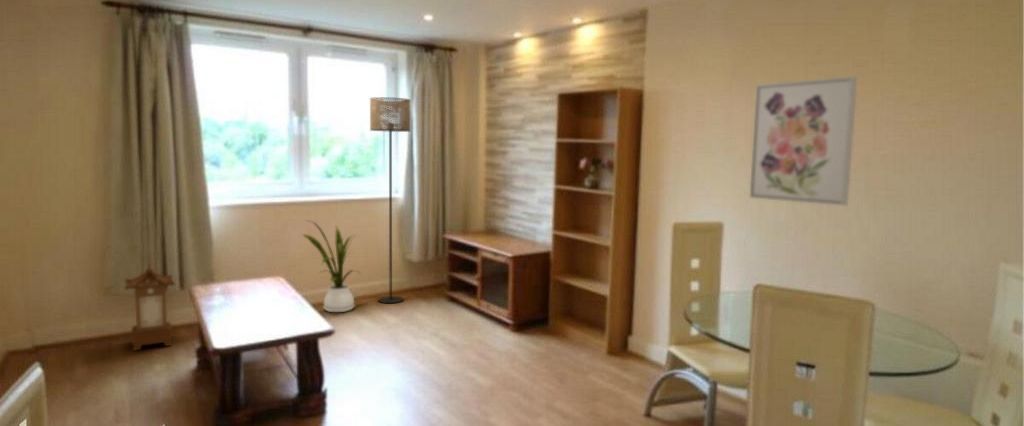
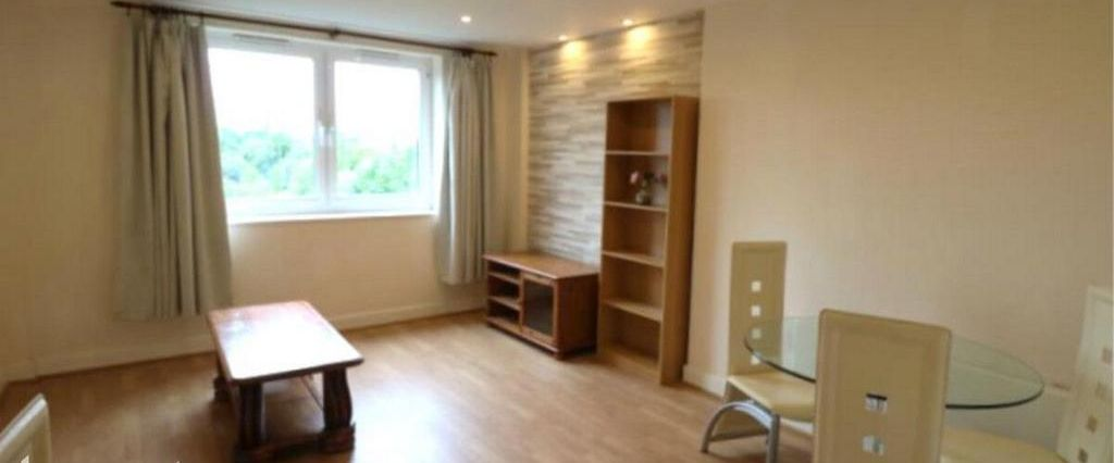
- house plant [302,219,361,313]
- floor lamp [369,96,412,304]
- wall art [749,75,859,207]
- lantern [124,263,176,352]
